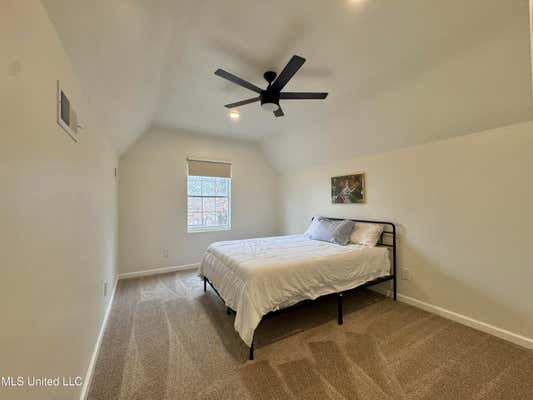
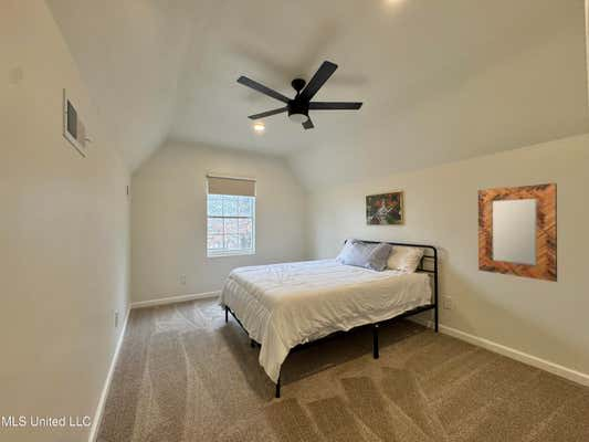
+ home mirror [477,182,558,283]
